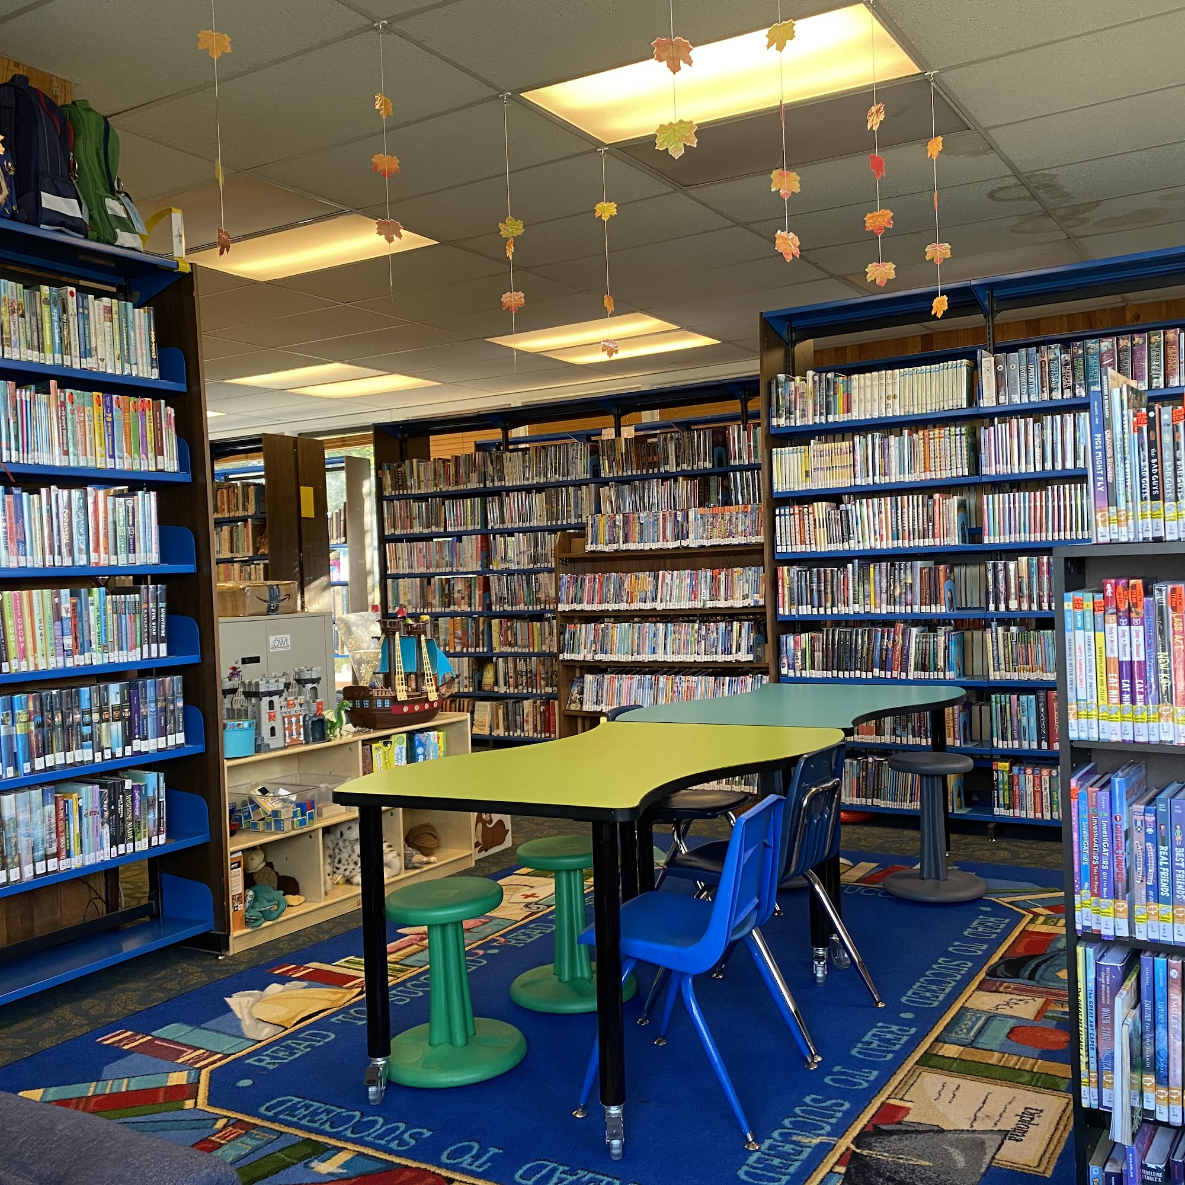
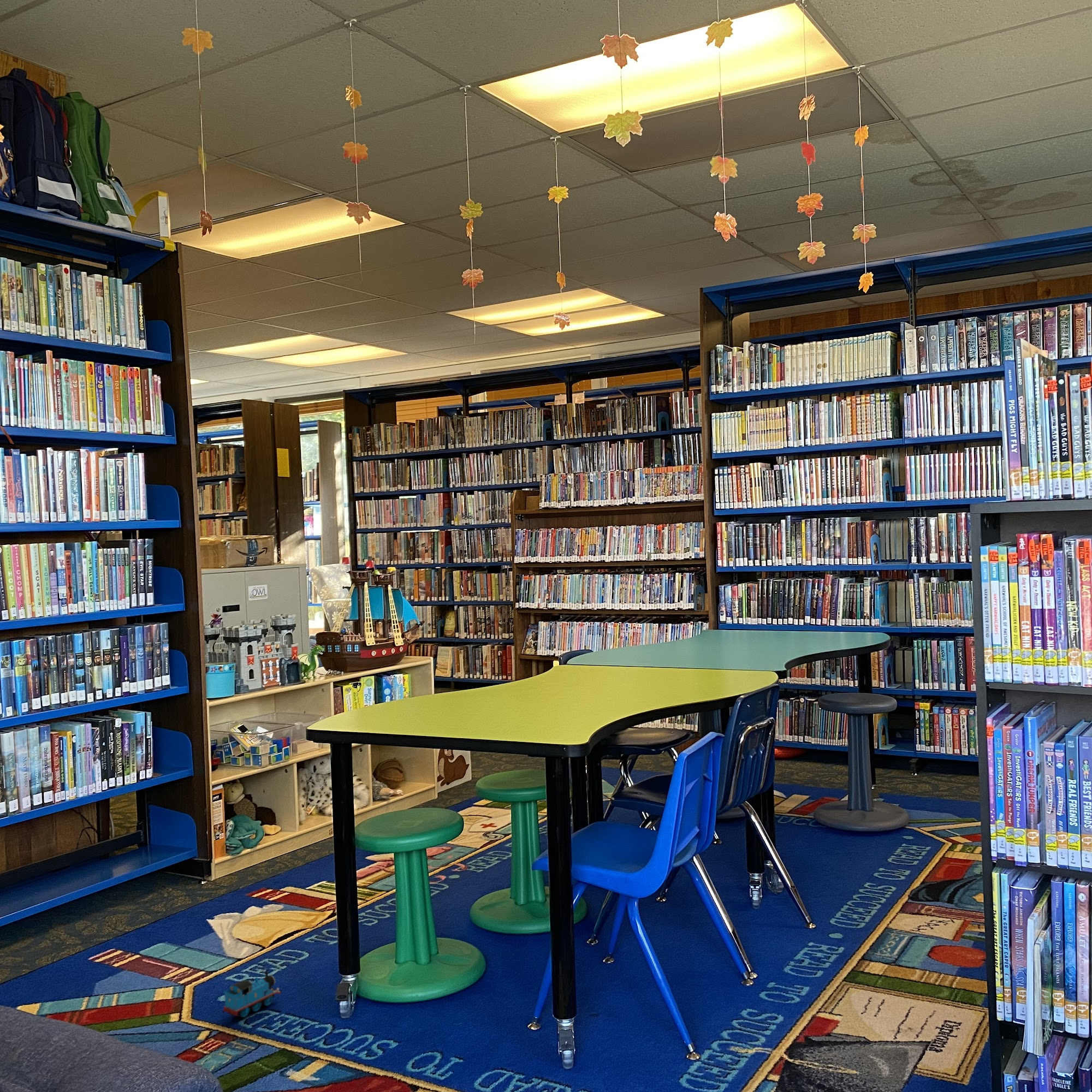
+ toy train [222,971,282,1018]
